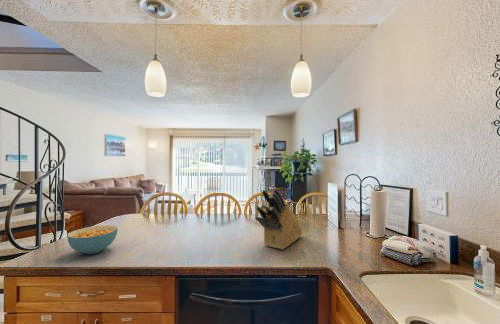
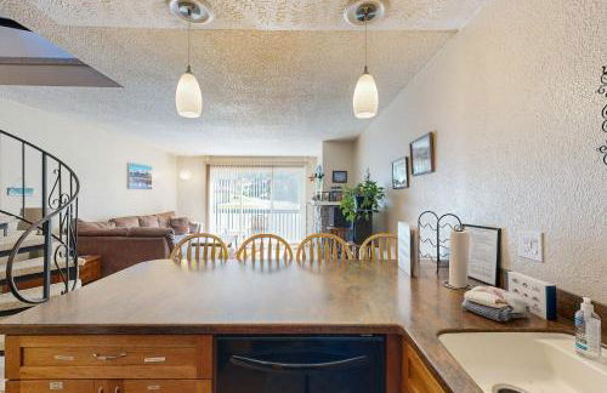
- cereal bowl [66,224,119,255]
- knife block [254,187,304,250]
